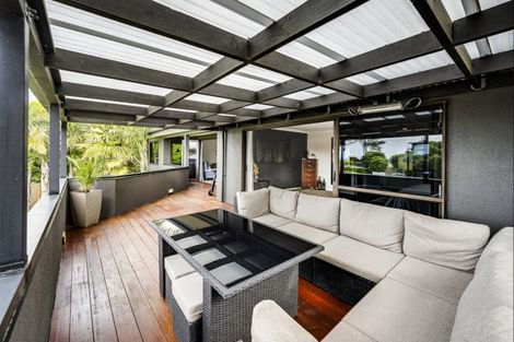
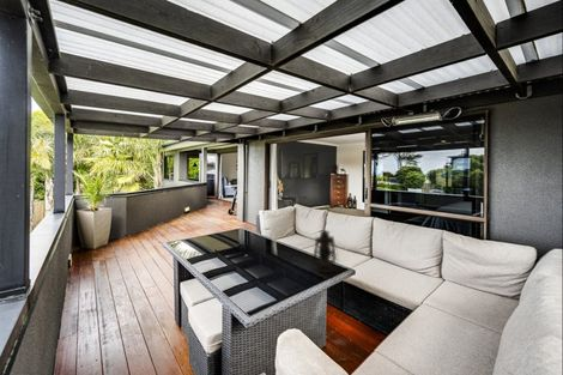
+ lantern [311,229,340,274]
